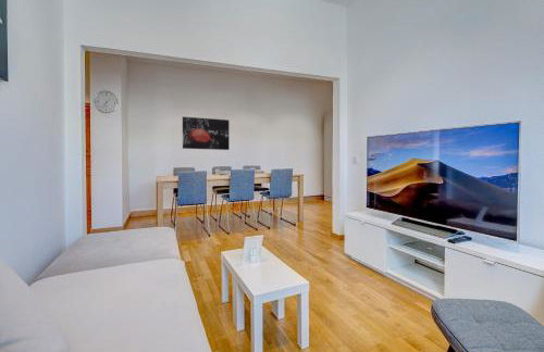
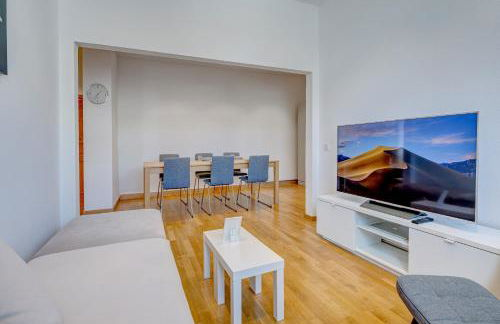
- wall art [182,115,231,151]
